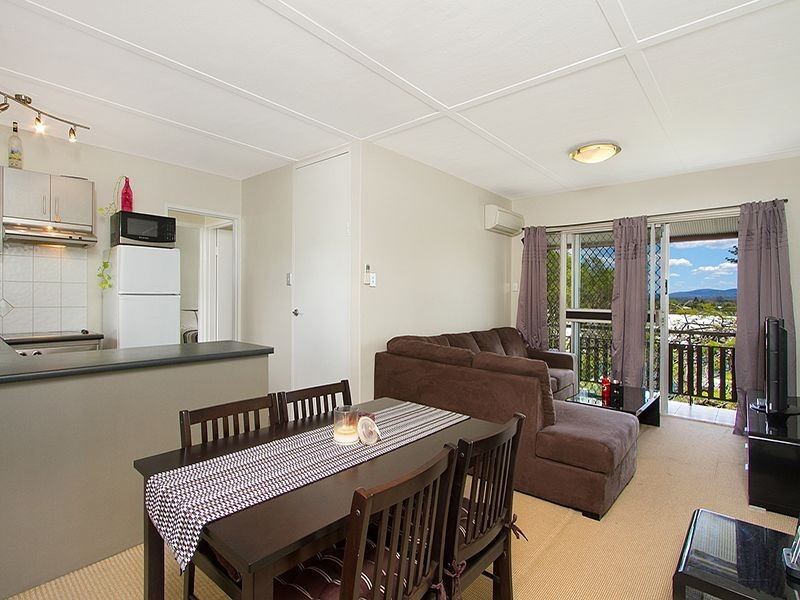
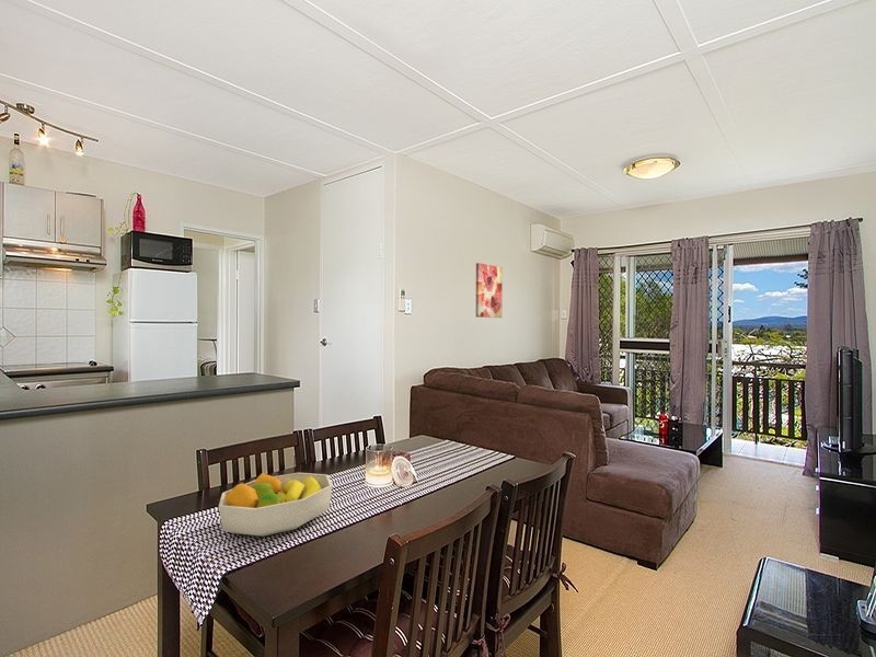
+ wall art [475,262,504,319]
+ fruit bowl [218,472,334,538]
